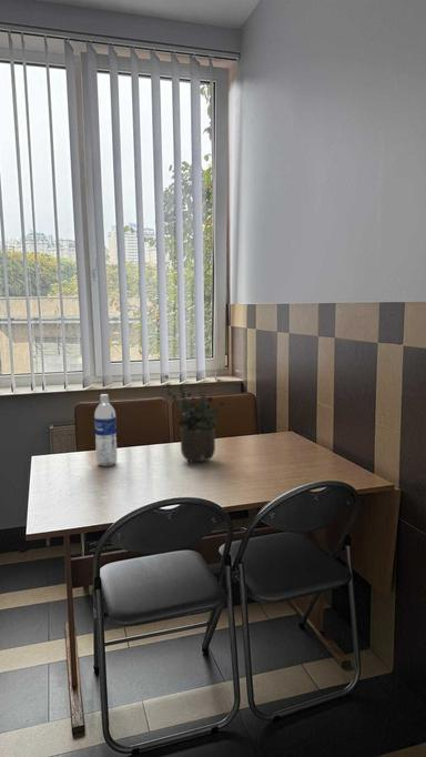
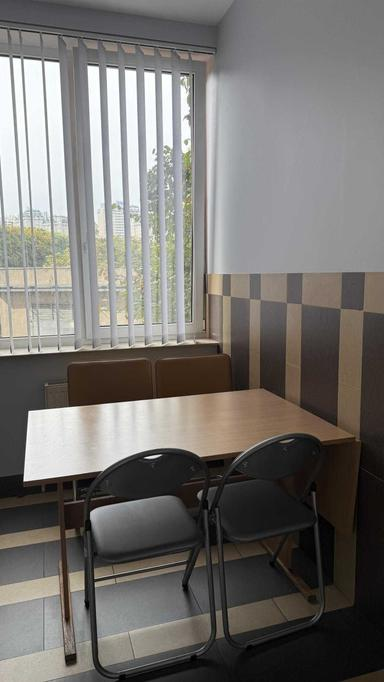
- potted plant [163,374,226,464]
- water bottle [93,393,118,467]
